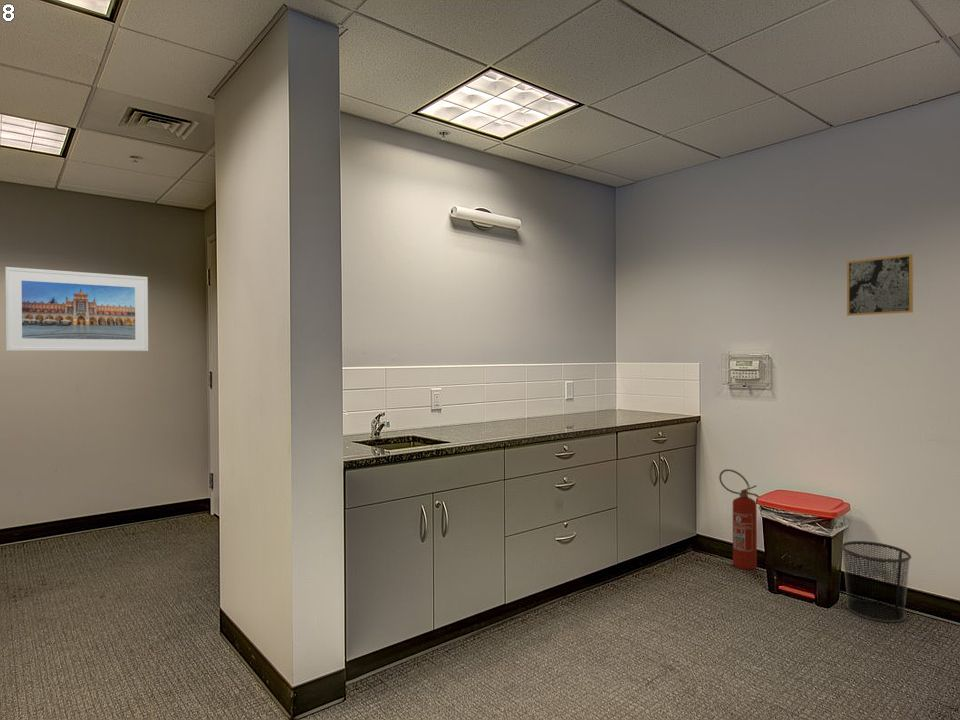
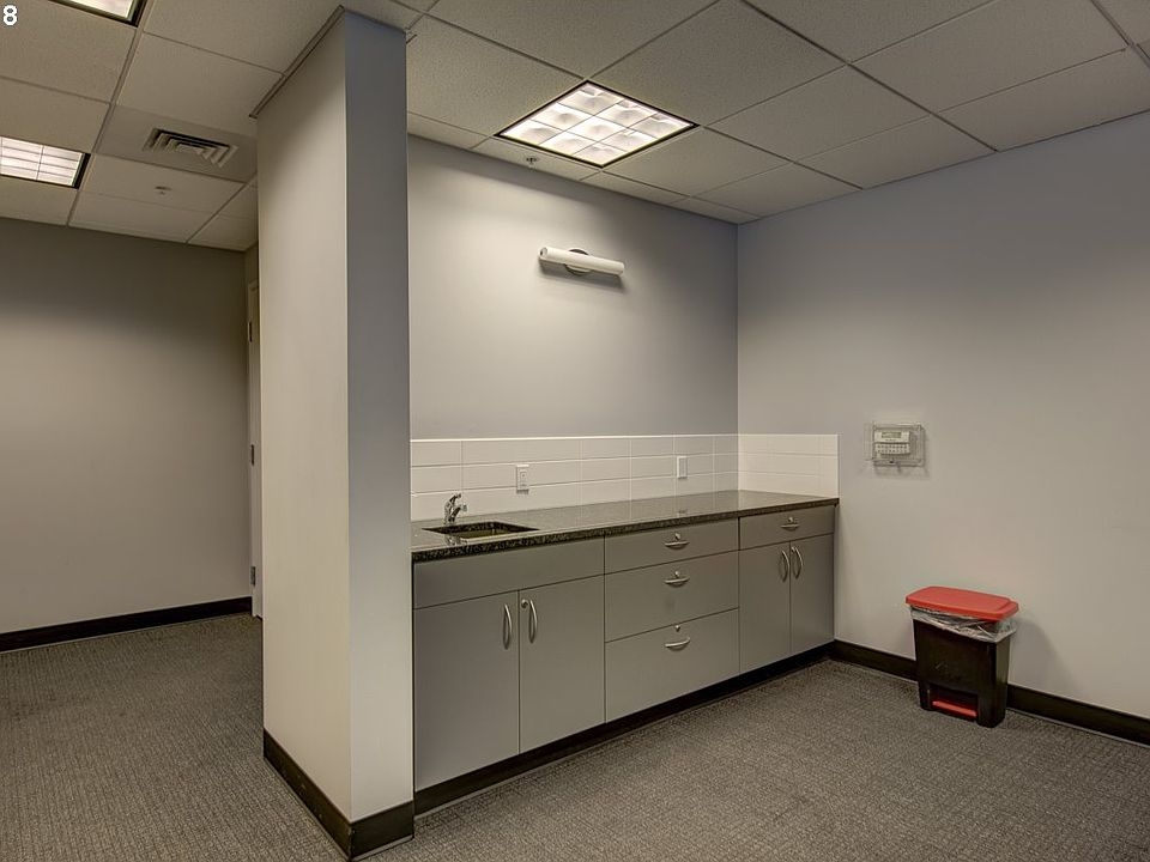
- waste bin [840,540,912,624]
- wall art [846,253,914,317]
- fire extinguisher [718,468,761,571]
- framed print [4,266,149,352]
